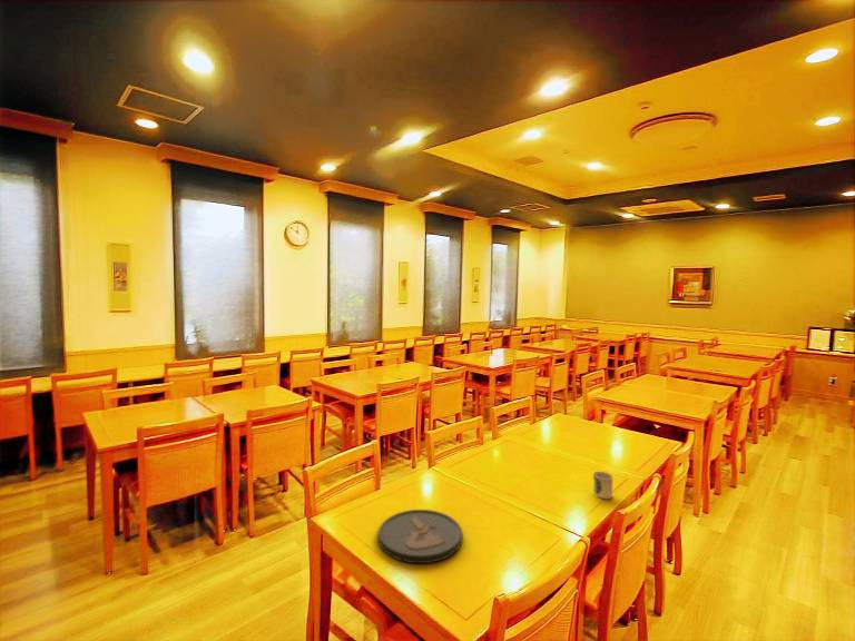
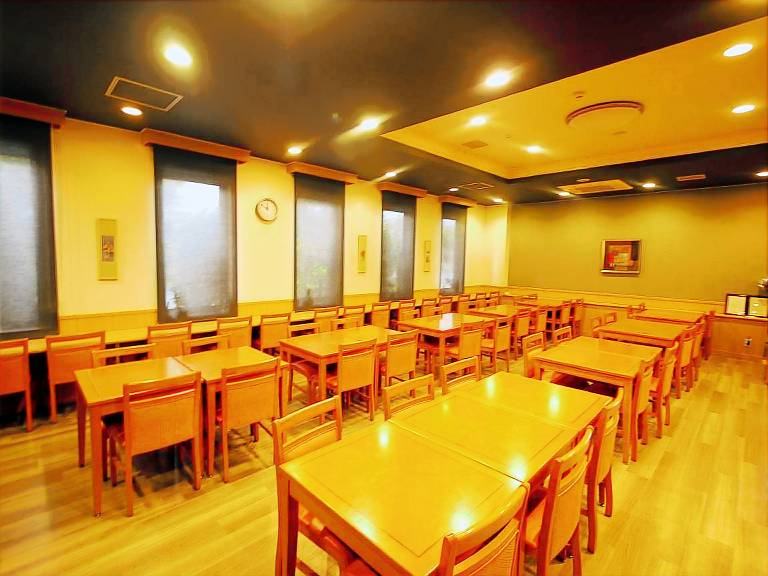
- cup [592,471,613,500]
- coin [376,509,464,564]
